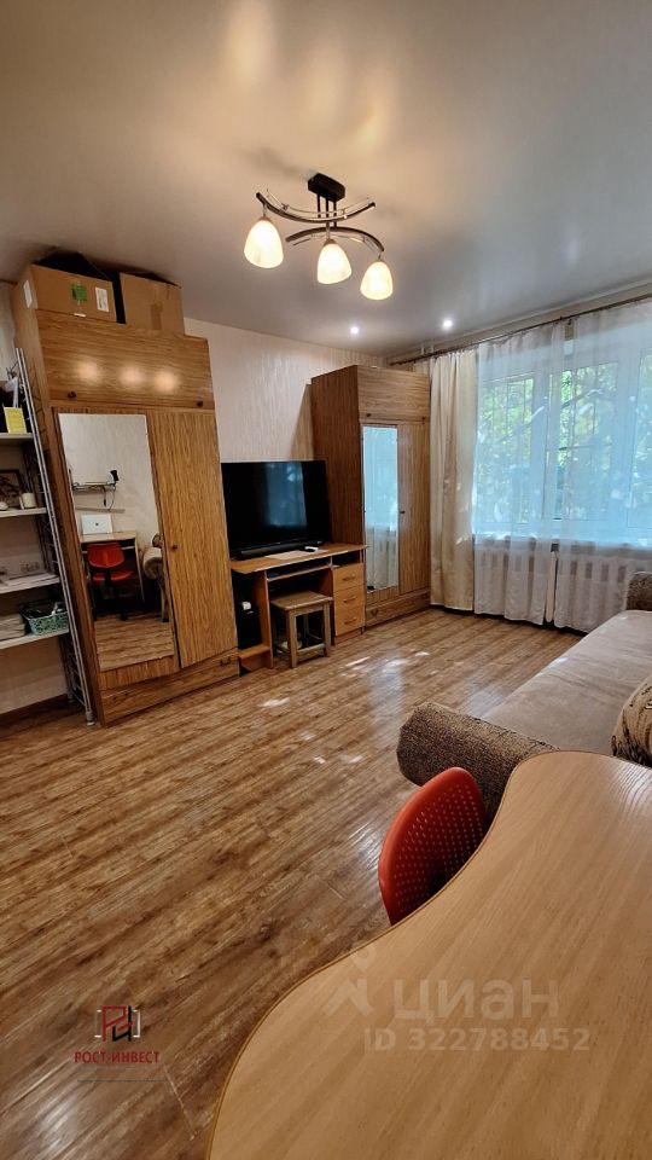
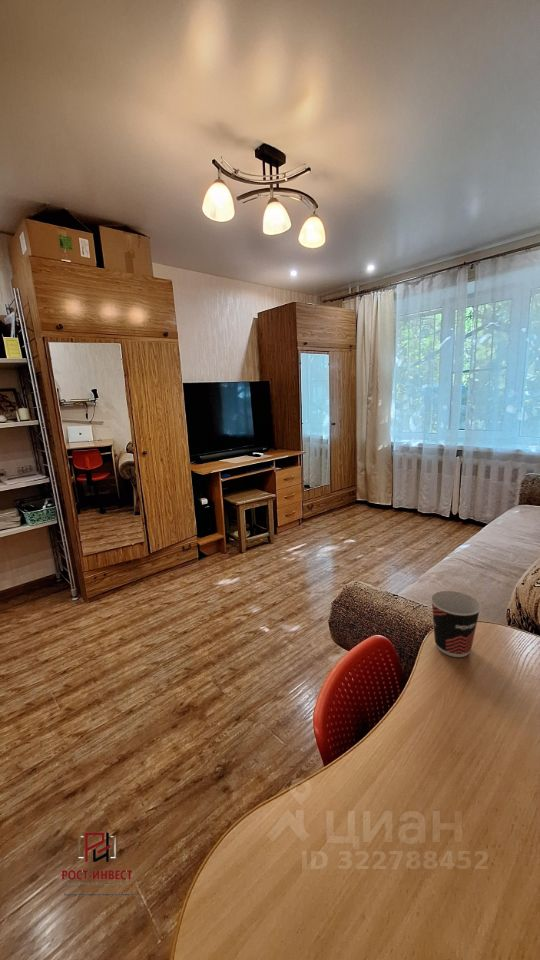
+ cup [430,590,482,658]
